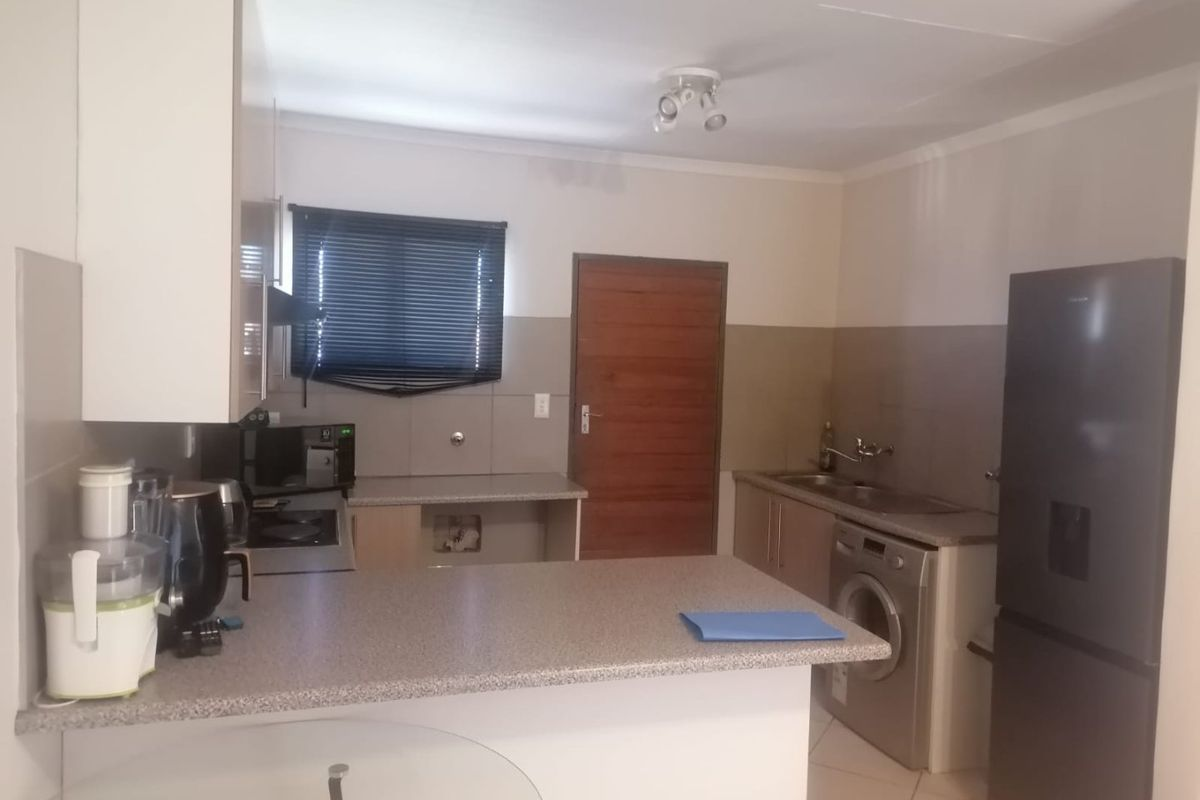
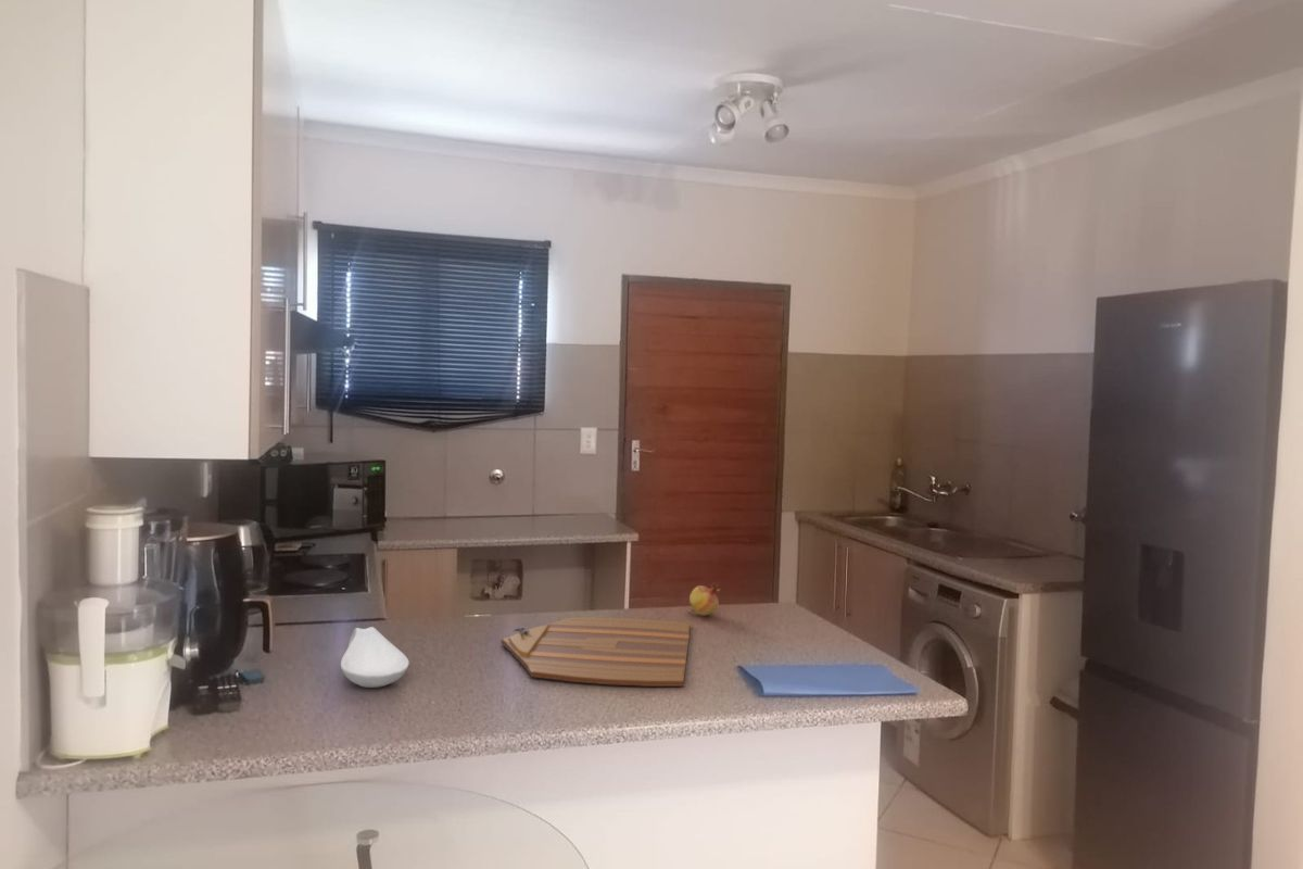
+ cutting board [499,617,692,688]
+ fruit [686,582,722,617]
+ spoon rest [340,626,410,689]
